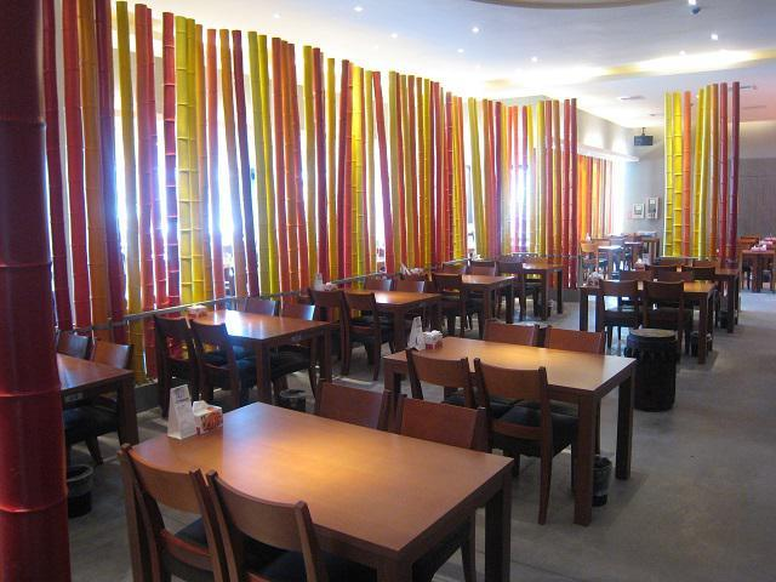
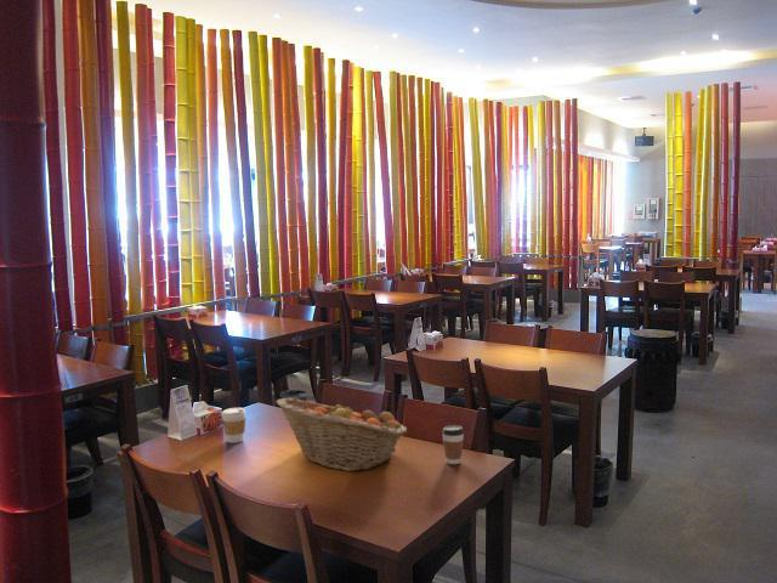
+ coffee cup [221,407,246,445]
+ coffee cup [441,424,465,465]
+ fruit basket [276,397,408,472]
